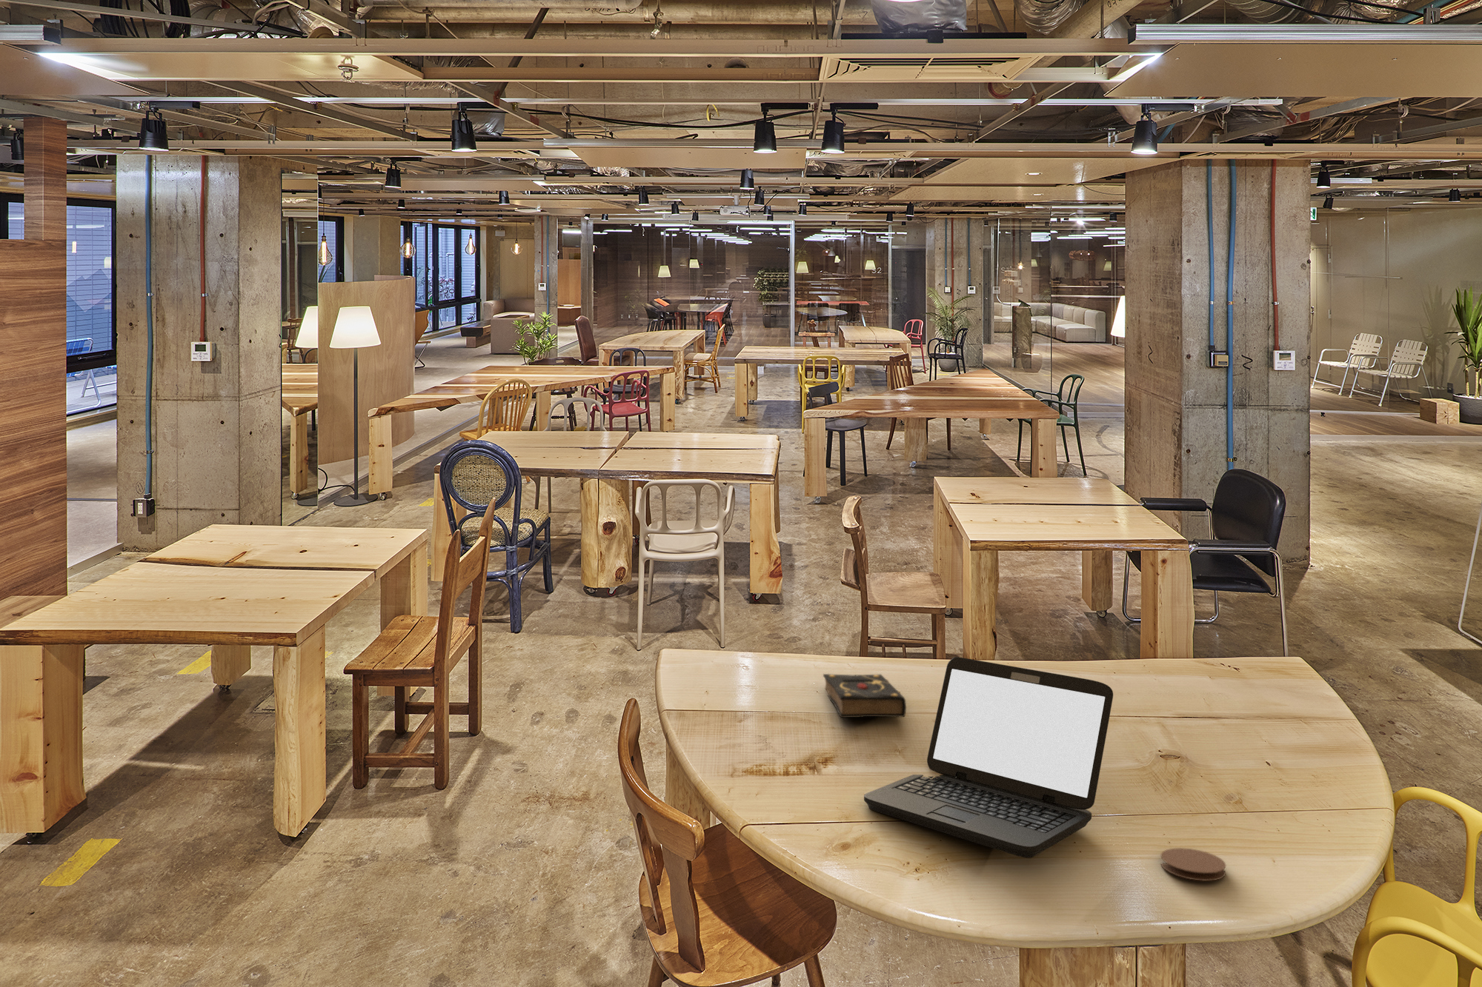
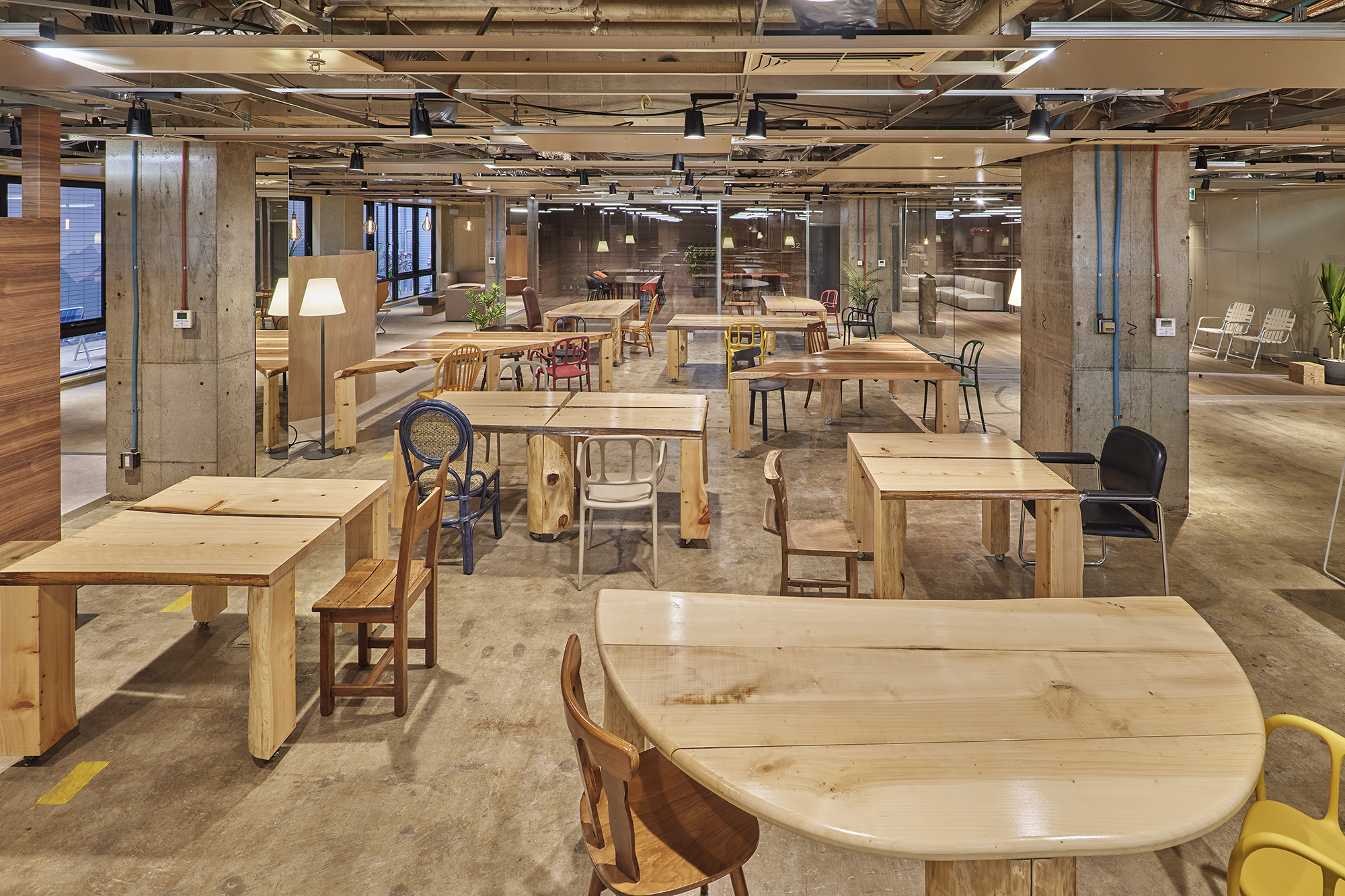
- laptop [863,657,1114,859]
- book [822,673,907,718]
- coaster [1159,847,1227,882]
